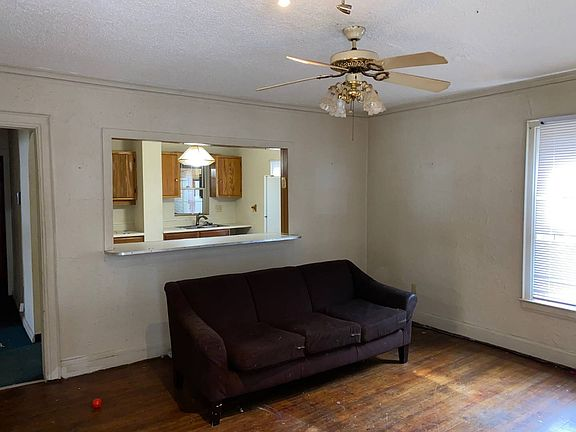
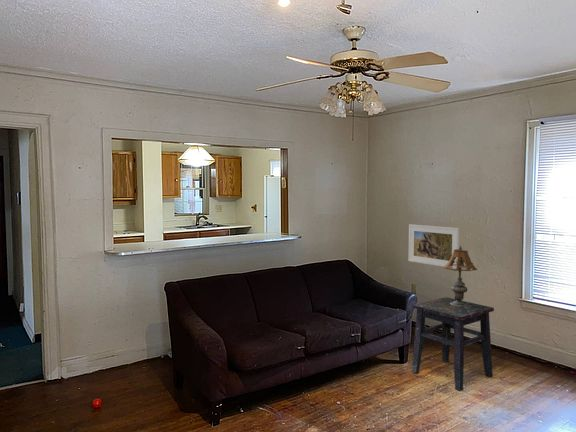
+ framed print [407,223,460,269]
+ table lamp [443,245,478,306]
+ side table [411,296,495,392]
